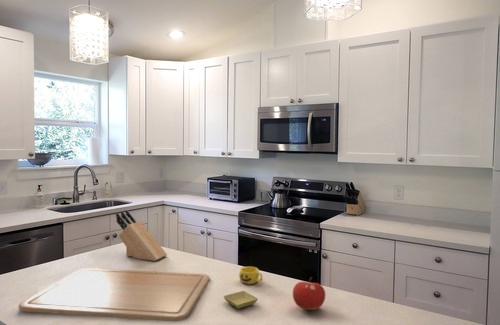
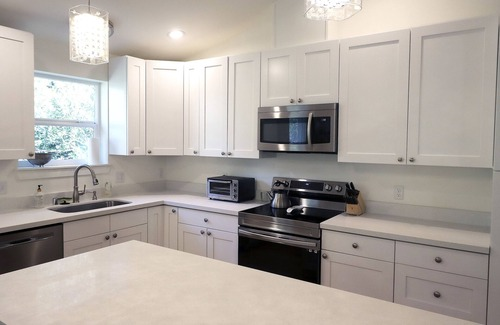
- chopping board [18,267,211,322]
- cup [238,266,263,285]
- knife block [115,209,168,262]
- saucer [222,290,259,310]
- fruit [292,276,326,311]
